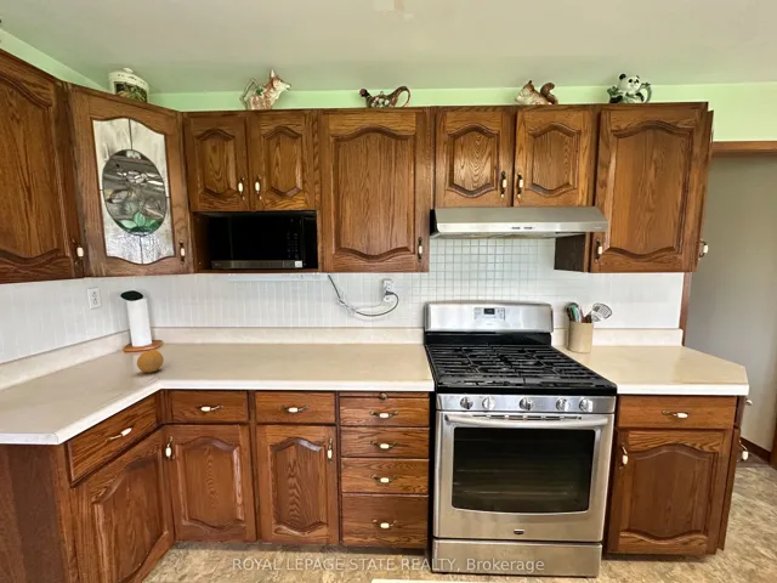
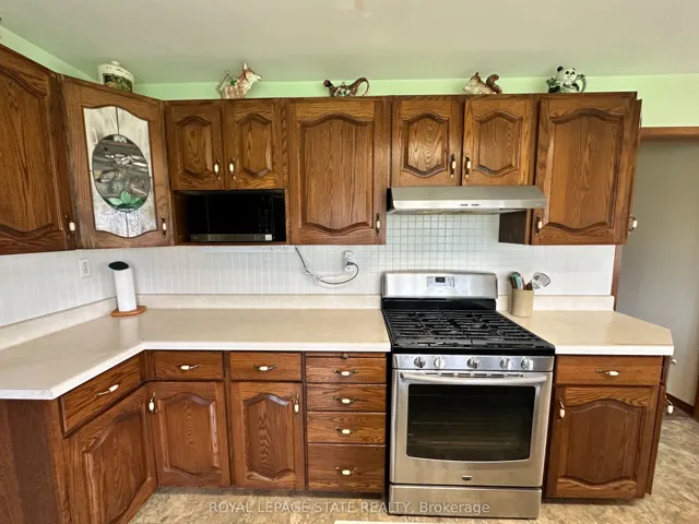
- fruit [136,349,165,374]
